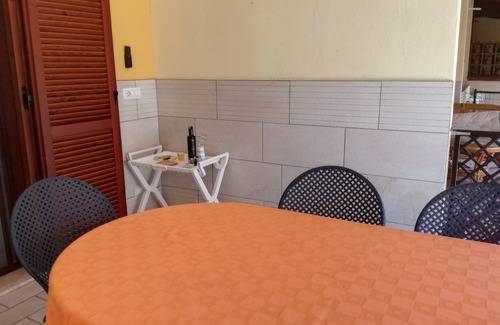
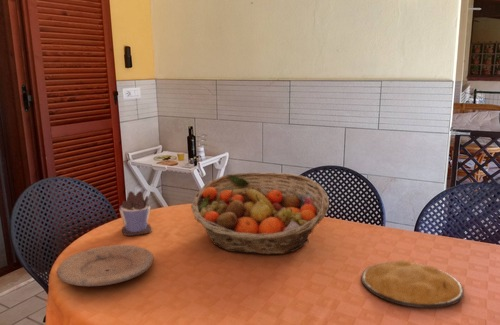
+ plate [360,259,465,309]
+ cup [119,190,153,237]
+ fruit basket [190,171,330,255]
+ plate [56,244,154,287]
